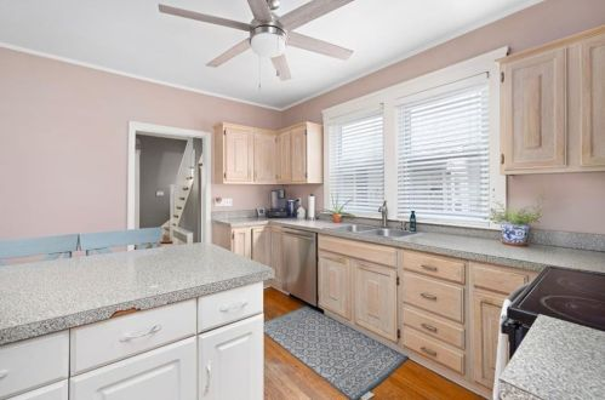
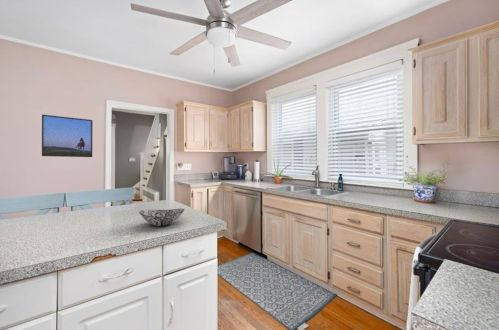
+ decorative bowl [138,208,185,227]
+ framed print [41,114,94,158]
